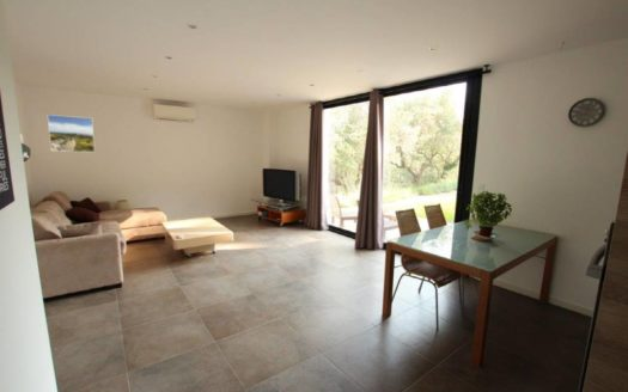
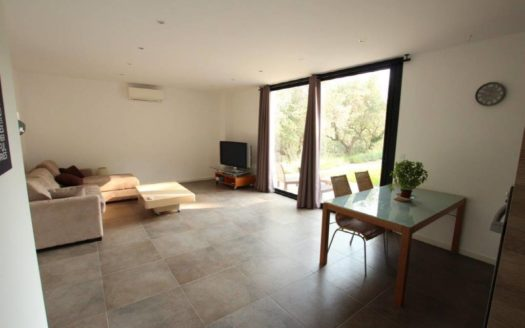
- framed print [47,114,96,153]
